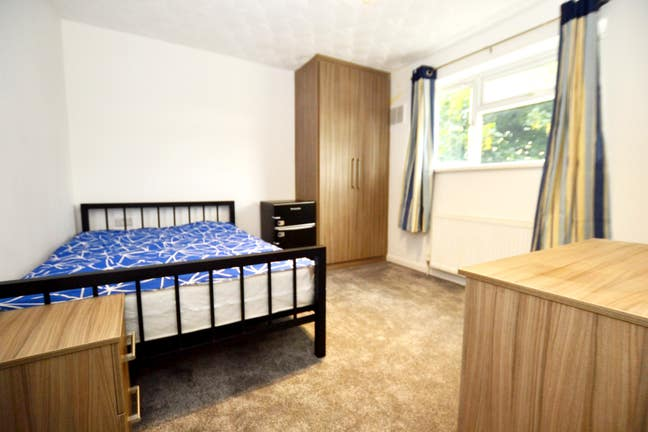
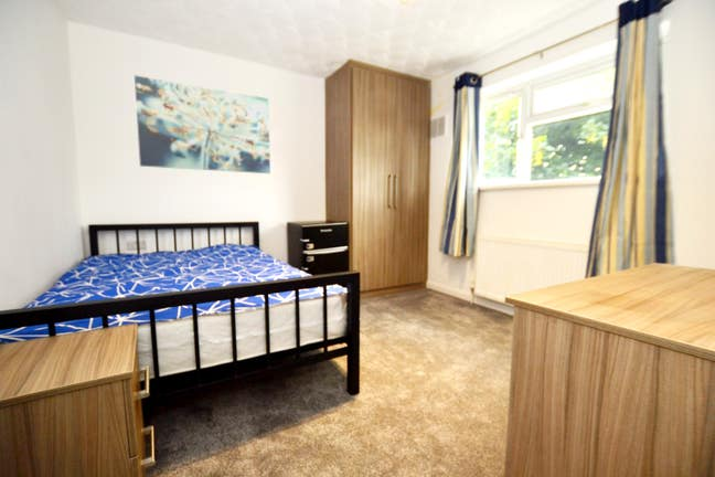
+ wall art [134,74,271,174]
